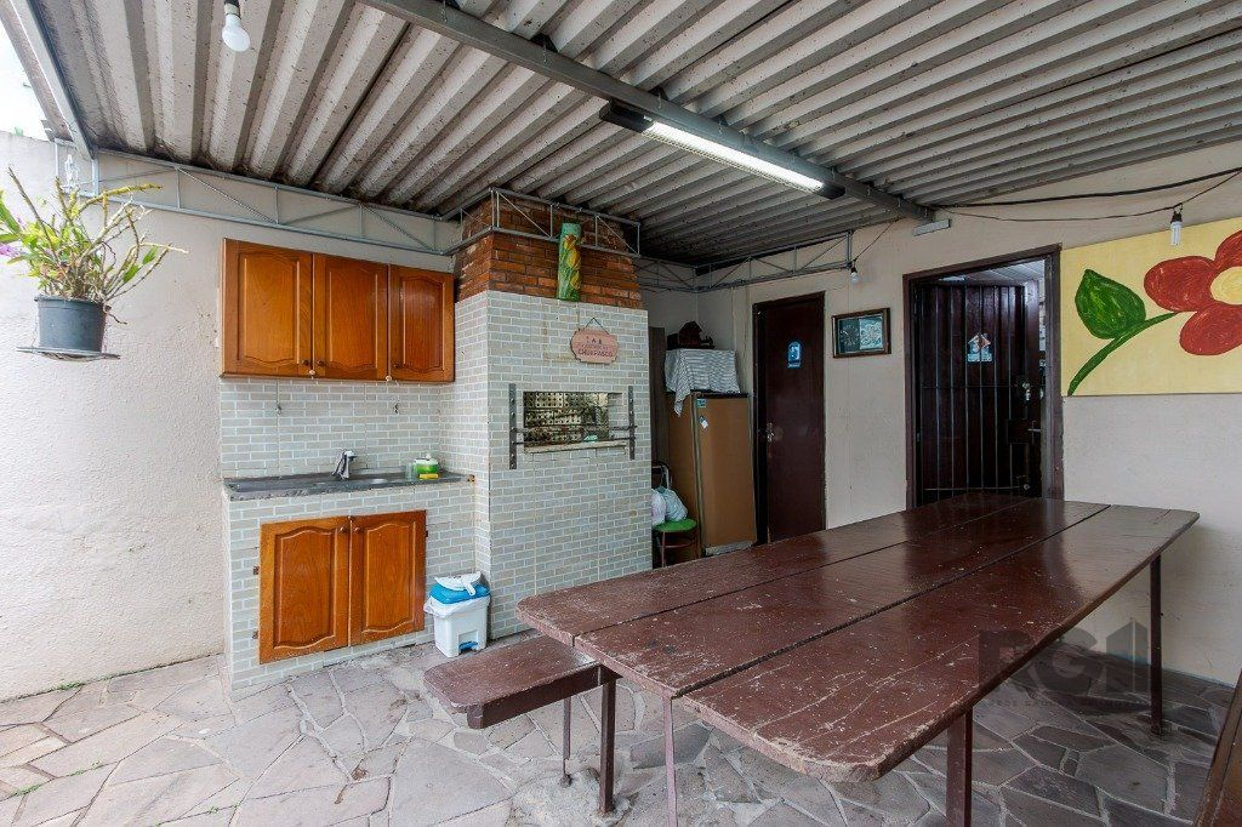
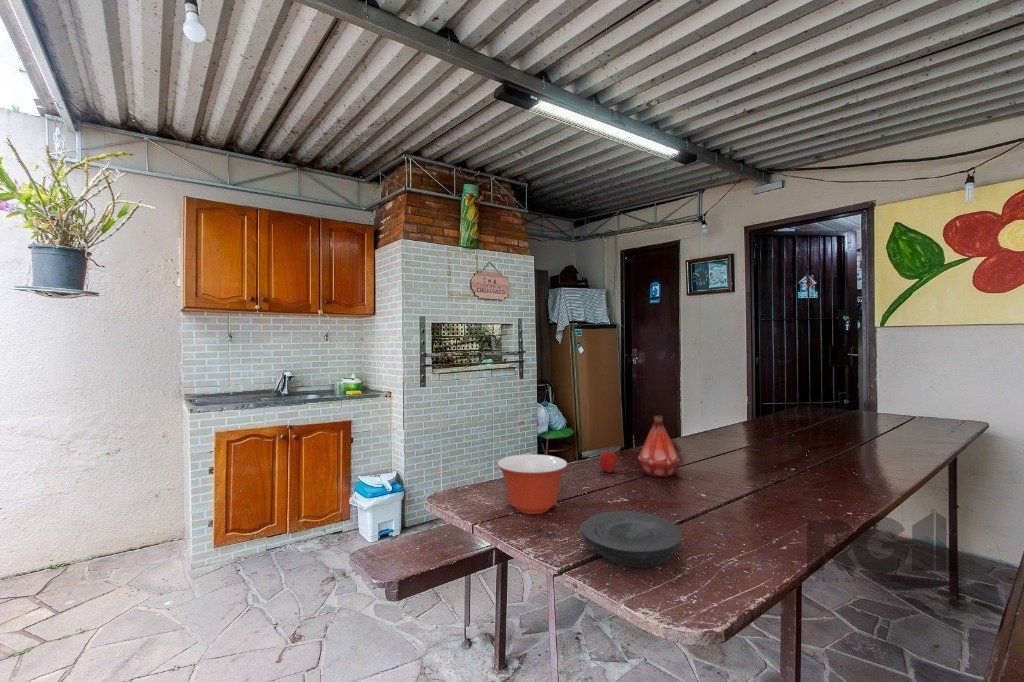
+ mixing bowl [496,453,568,515]
+ plate [579,510,683,569]
+ bottle [637,414,680,478]
+ fruit [598,448,618,474]
